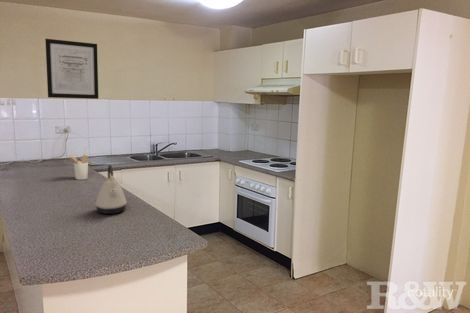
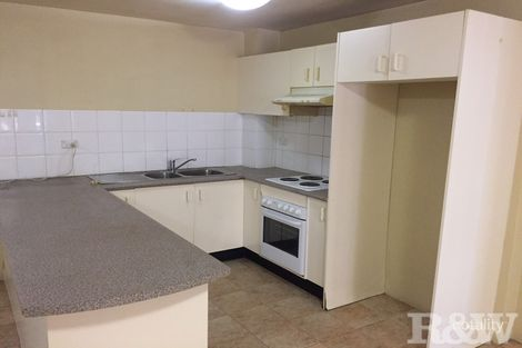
- wall art [44,38,99,100]
- kettle [94,164,128,215]
- utensil holder [68,154,89,181]
